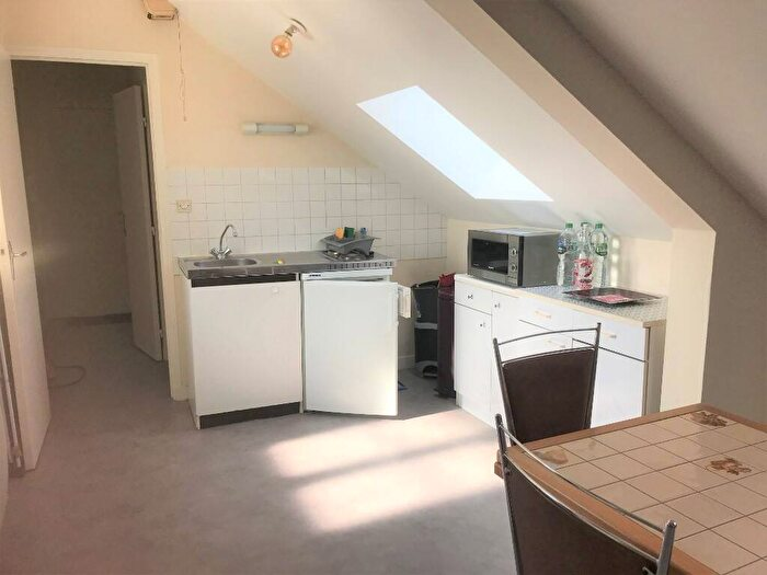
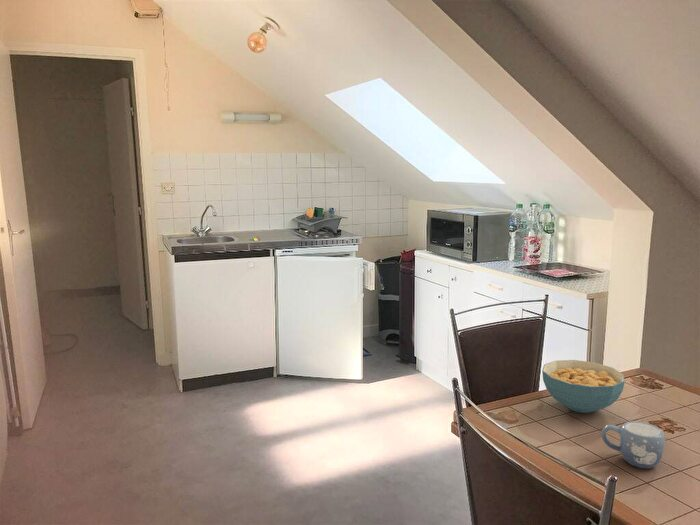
+ mug [600,420,666,469]
+ cereal bowl [541,359,626,414]
